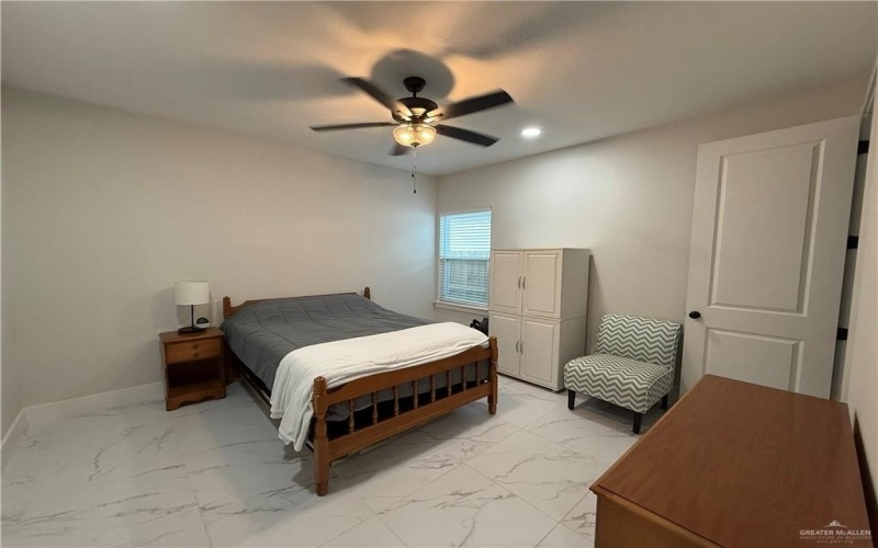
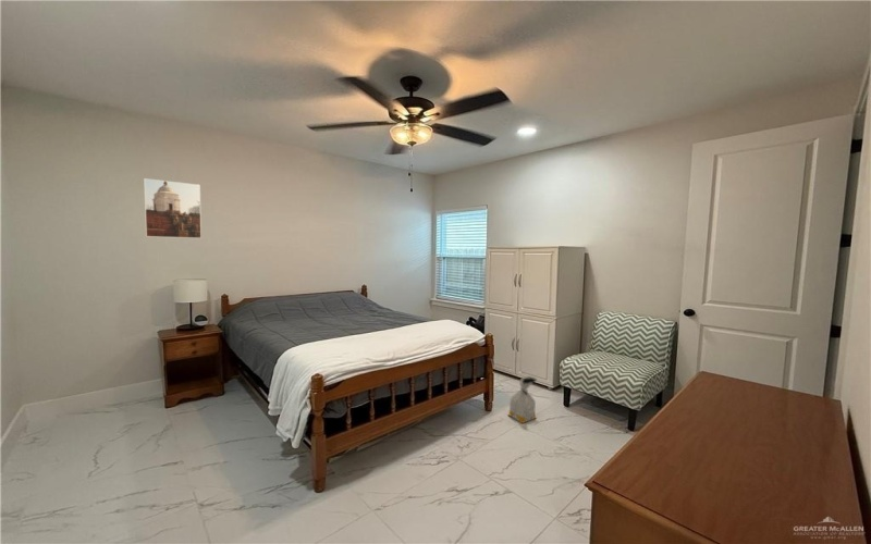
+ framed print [143,177,203,239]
+ bag [507,375,538,424]
